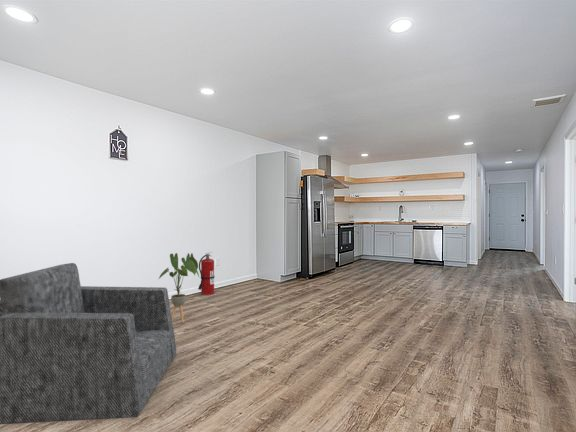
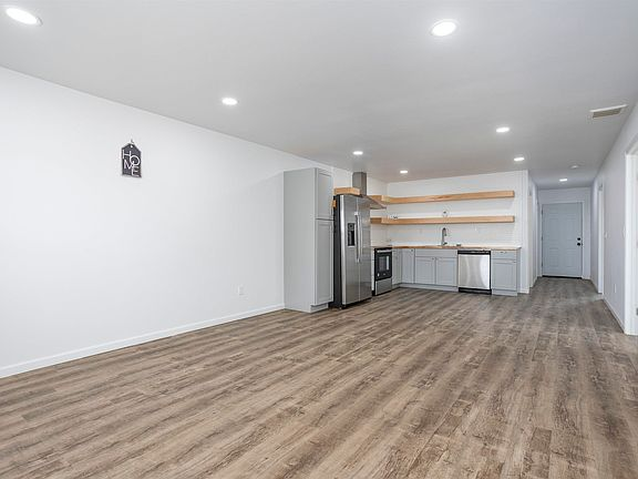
- house plant [158,252,200,324]
- fire extinguisher [197,251,216,296]
- armchair [0,262,177,425]
